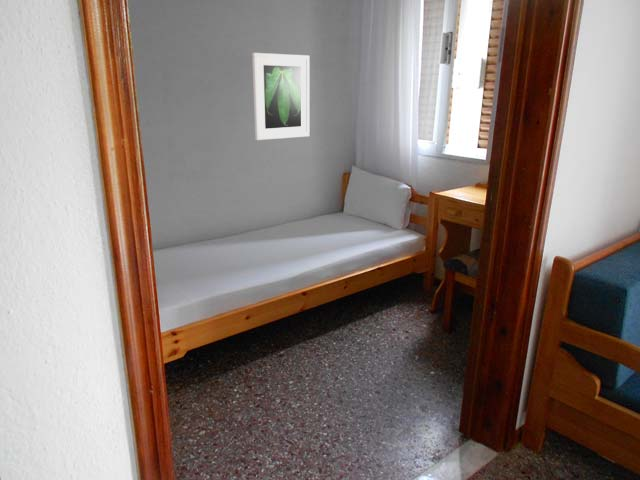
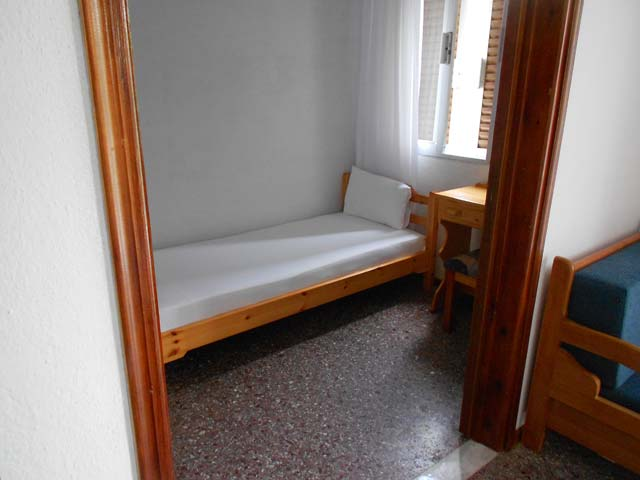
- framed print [251,52,311,141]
